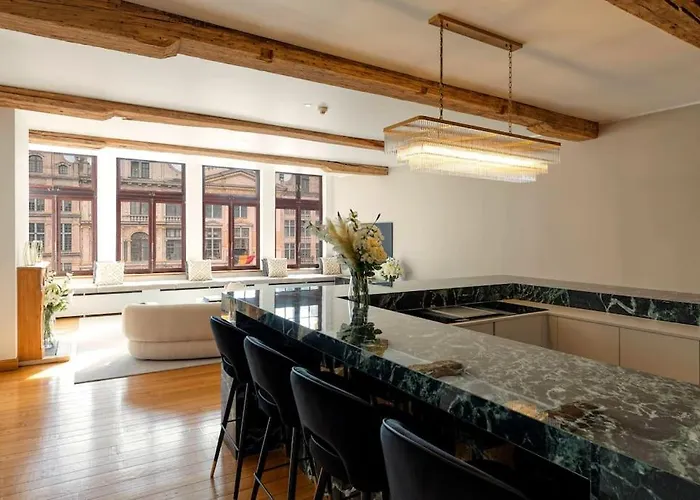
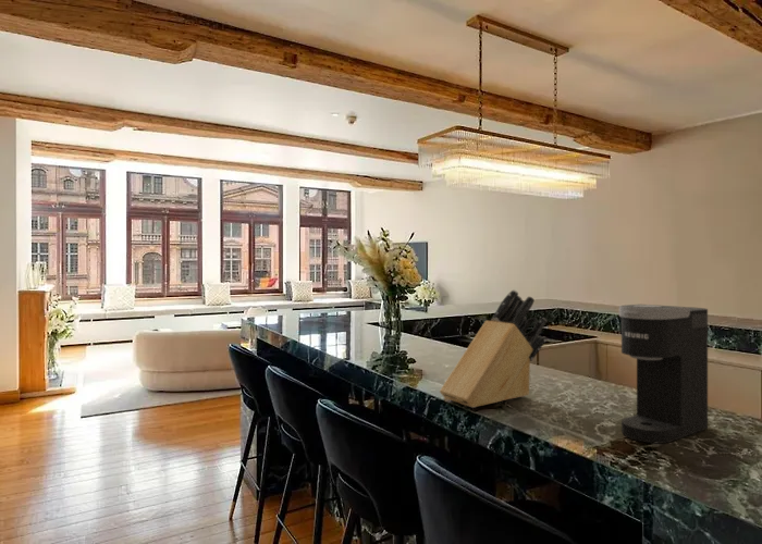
+ coffee maker [618,304,709,445]
+ knife block [439,288,549,409]
